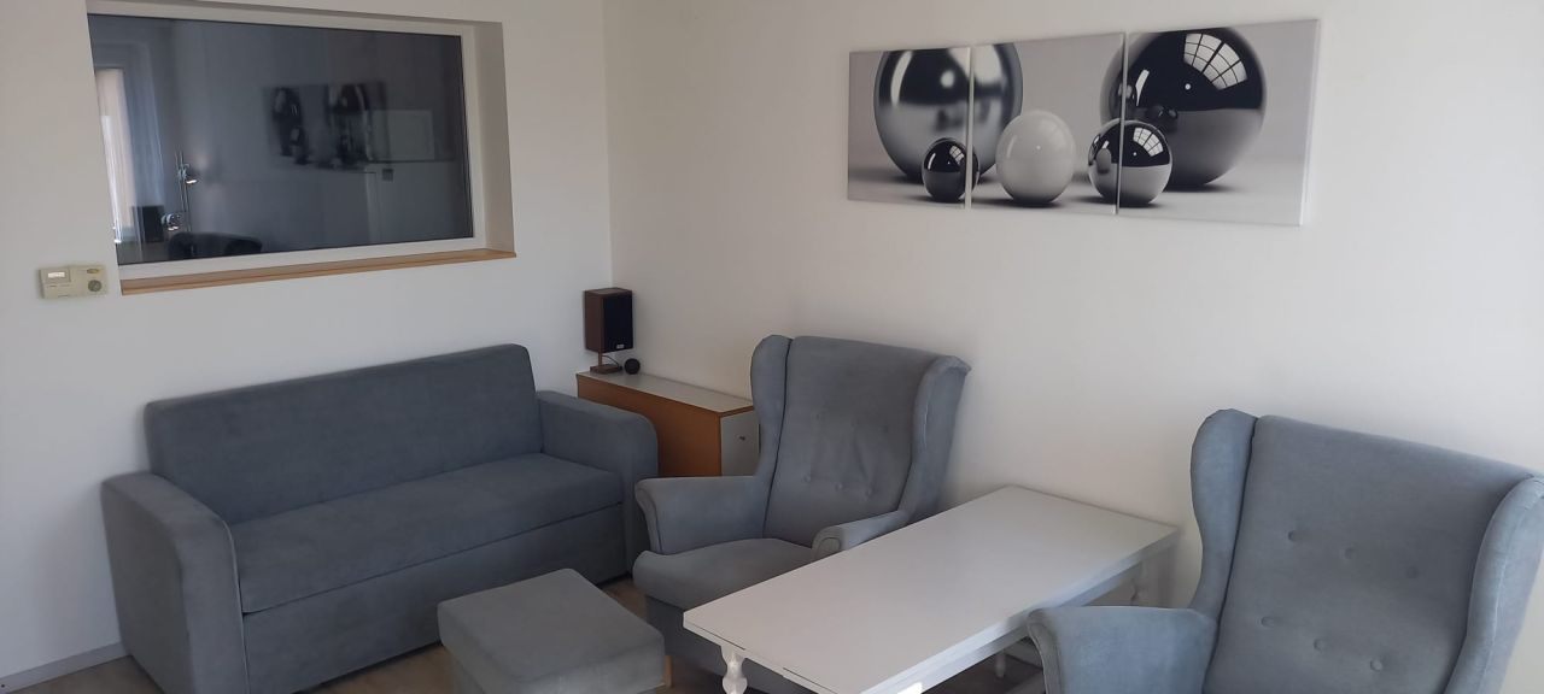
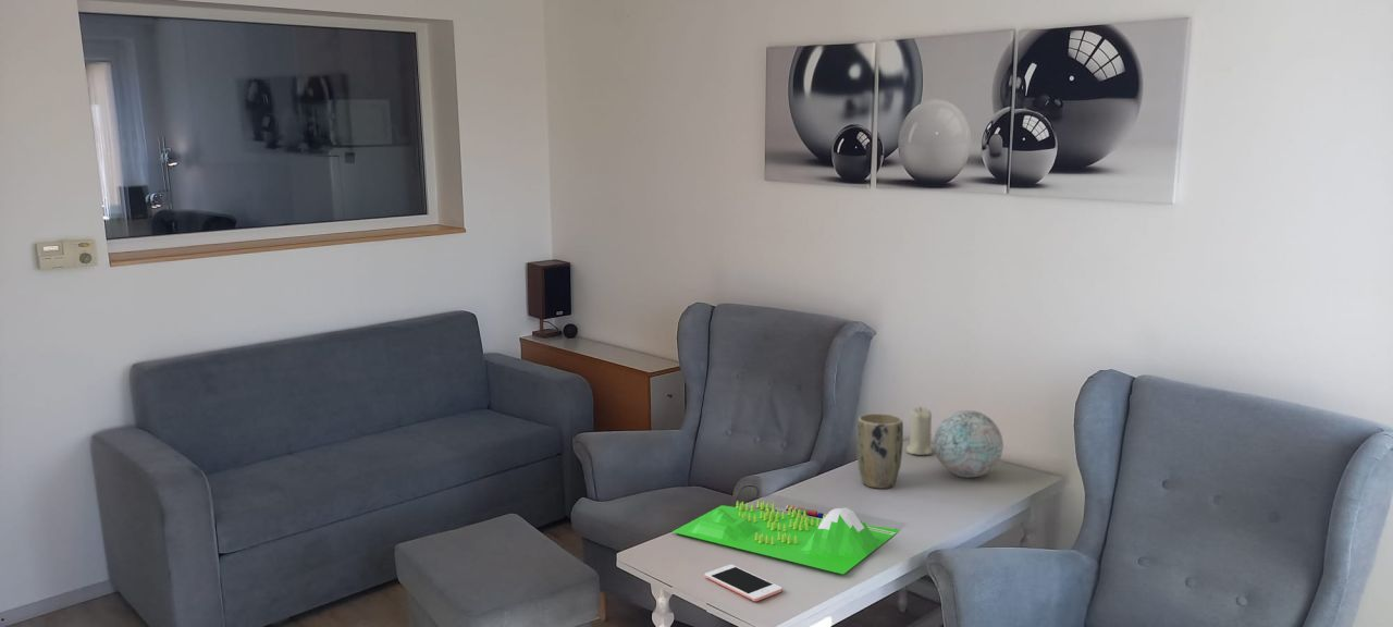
+ cell phone [704,564,784,602]
+ candle [905,406,934,456]
+ plant pot [855,413,904,489]
+ board game [671,500,901,575]
+ decorative ball [933,409,1004,479]
